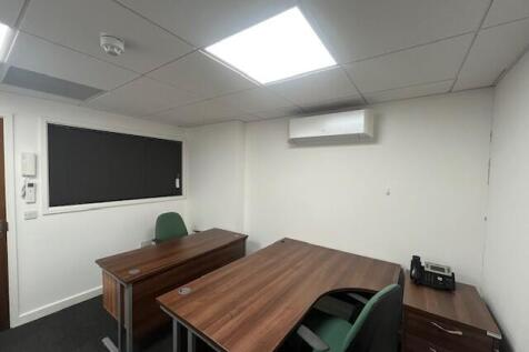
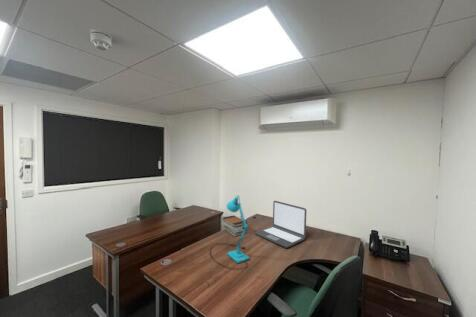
+ desk lamp [209,194,250,270]
+ book stack [221,214,248,237]
+ laptop [254,200,307,249]
